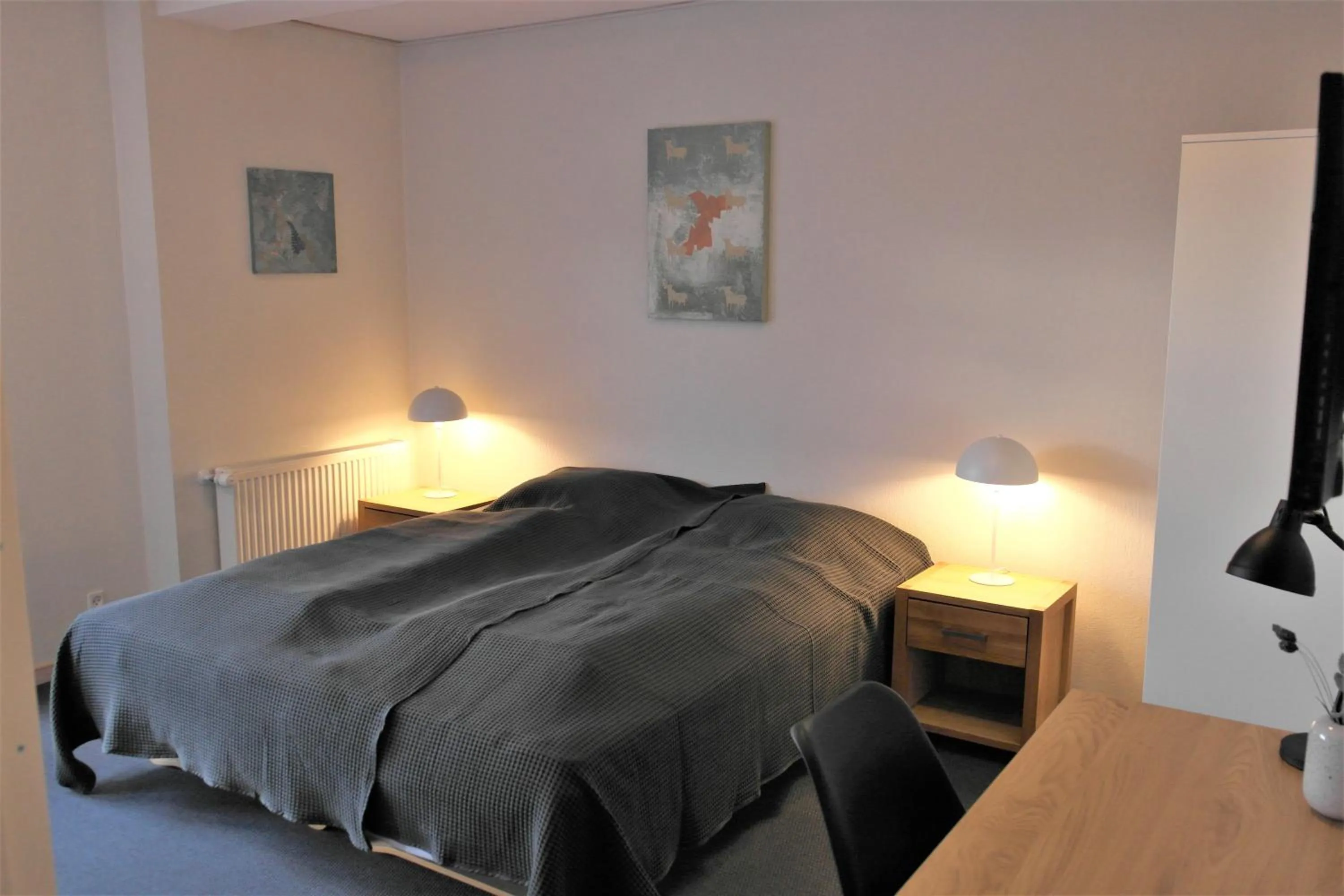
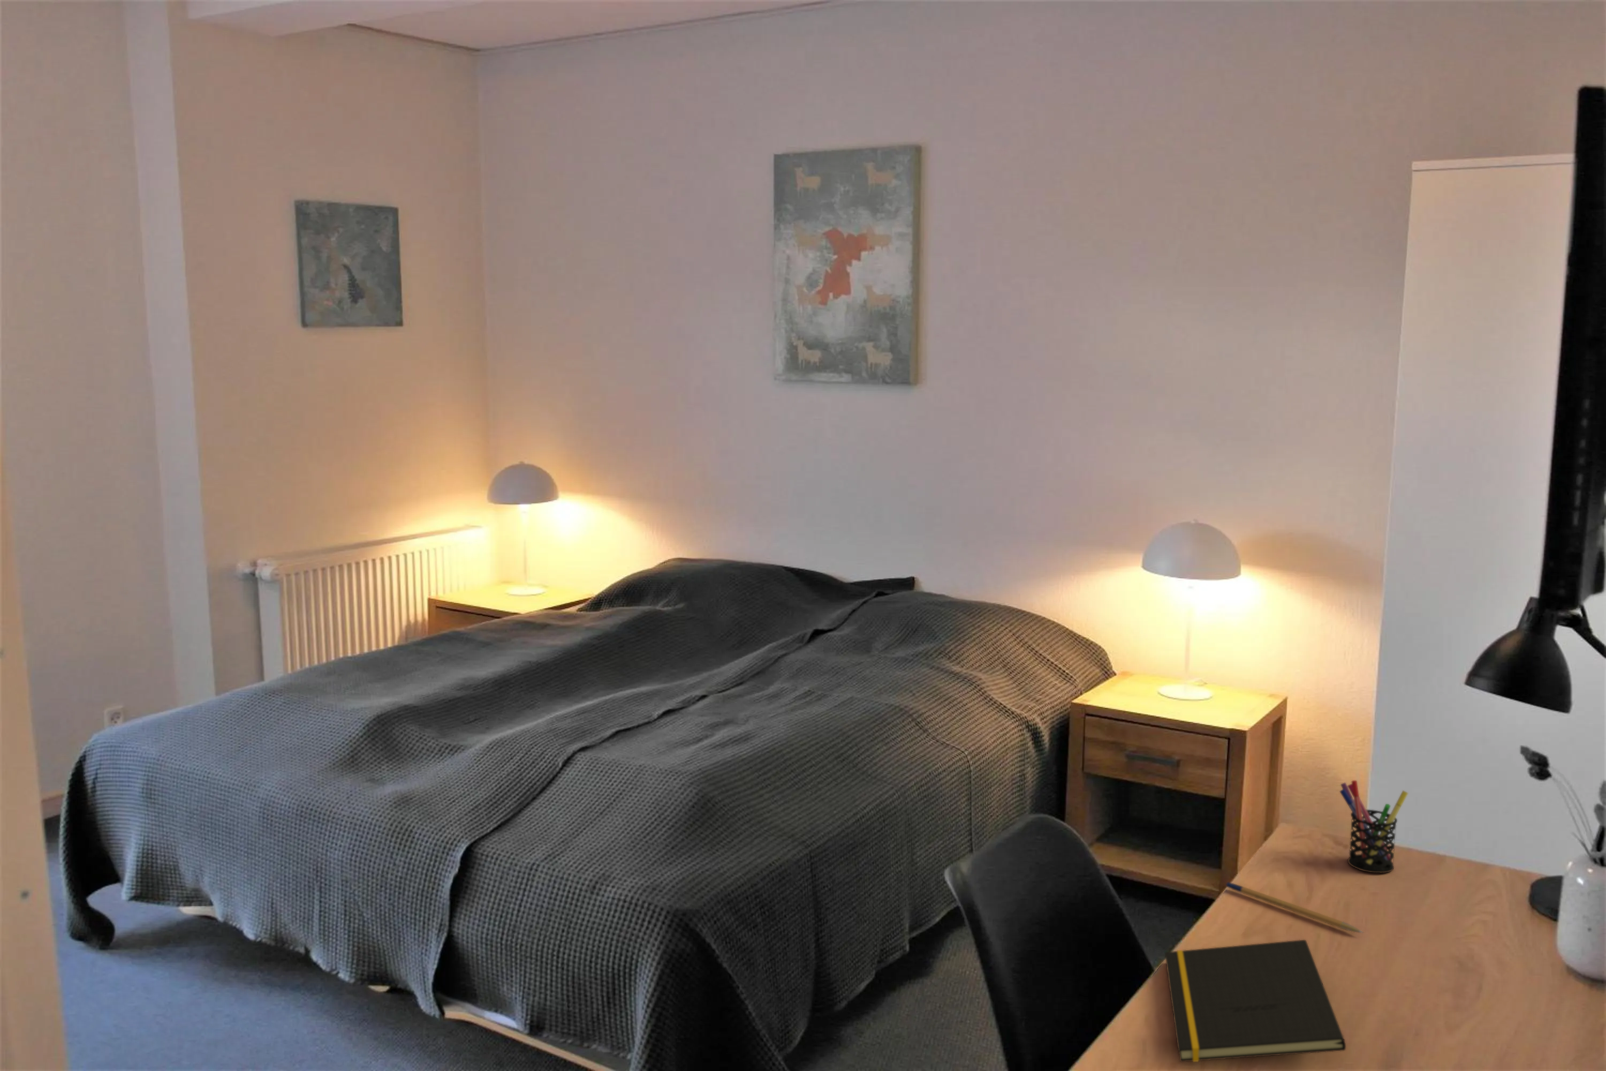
+ pen holder [1338,779,1409,874]
+ pencil [1226,881,1365,934]
+ notepad [1164,940,1347,1063]
